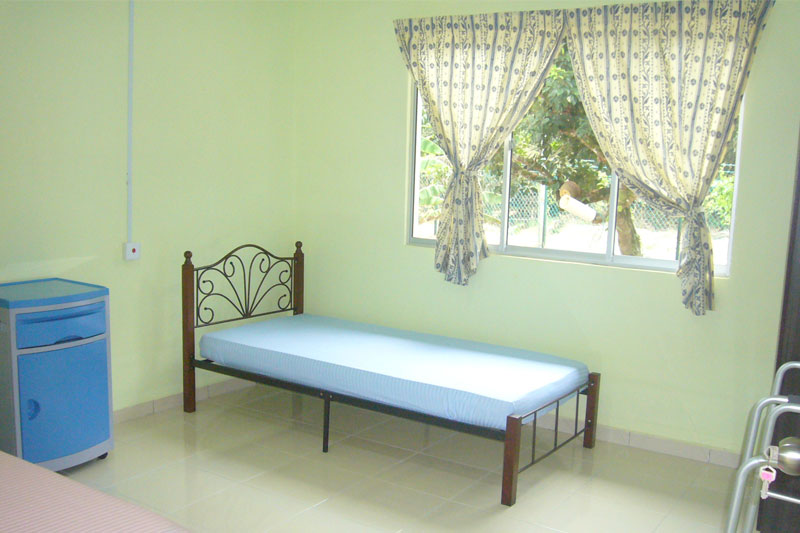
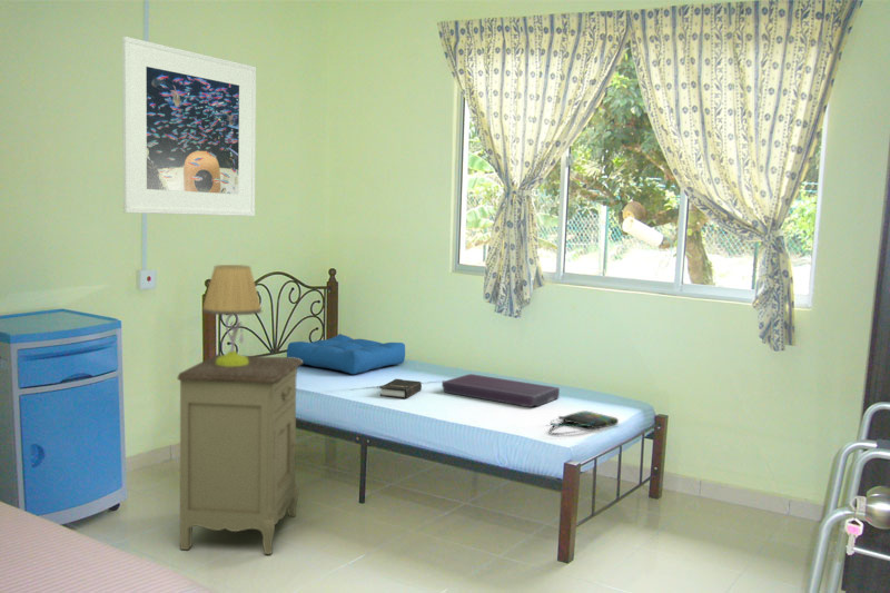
+ hardback book [378,378,423,401]
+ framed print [121,36,257,217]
+ table lamp [201,264,263,366]
+ nightstand [177,353,310,555]
+ seat cushion [286,333,406,375]
+ tote bag [548,409,620,436]
+ cushion [441,373,561,408]
